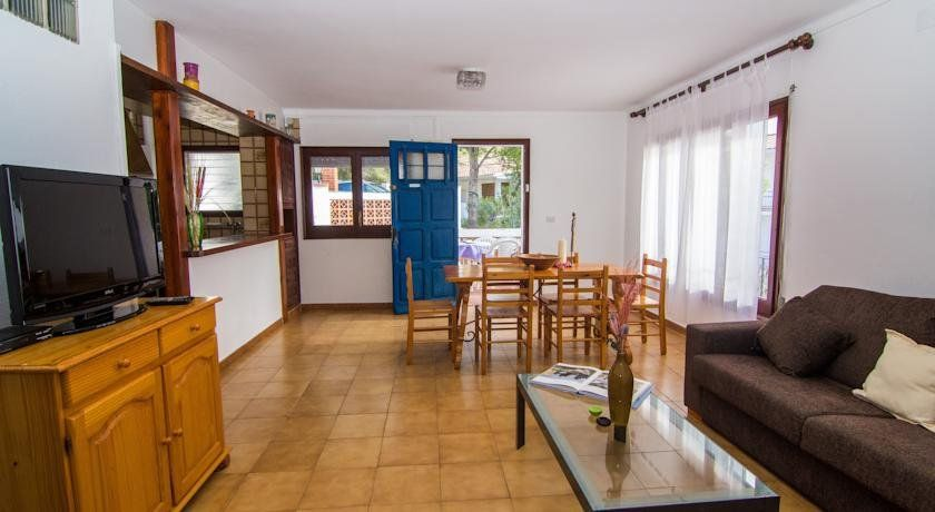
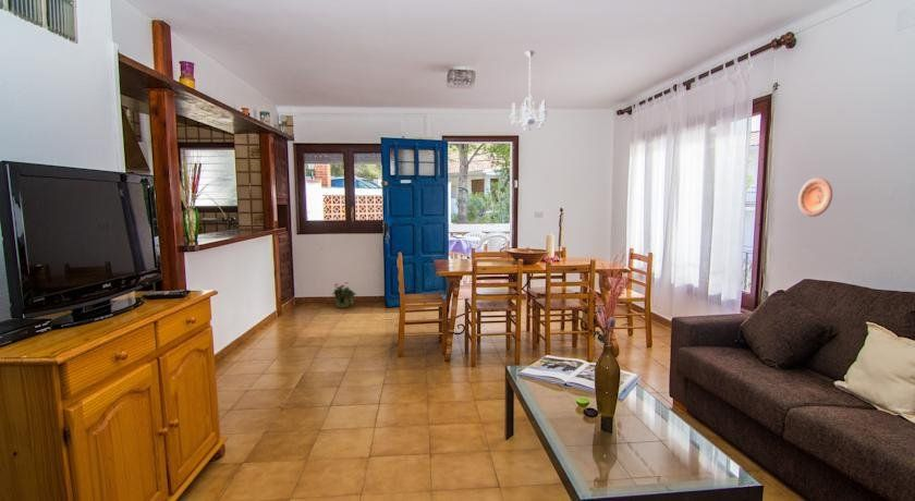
+ decorative plate [797,176,833,218]
+ chandelier [509,50,549,132]
+ potted plant [330,281,358,308]
